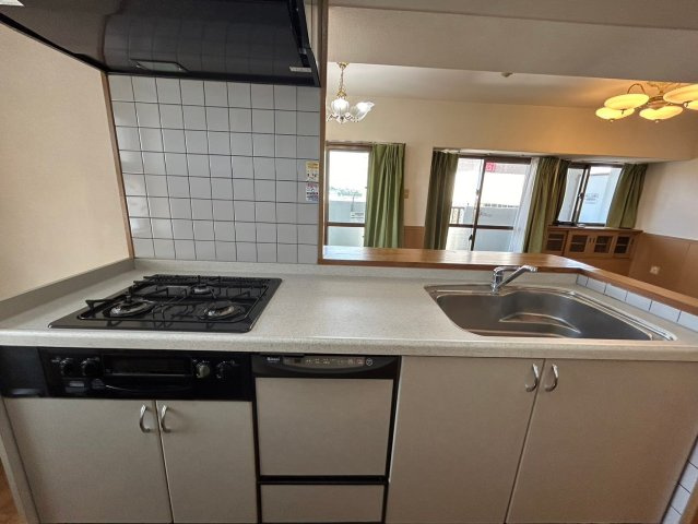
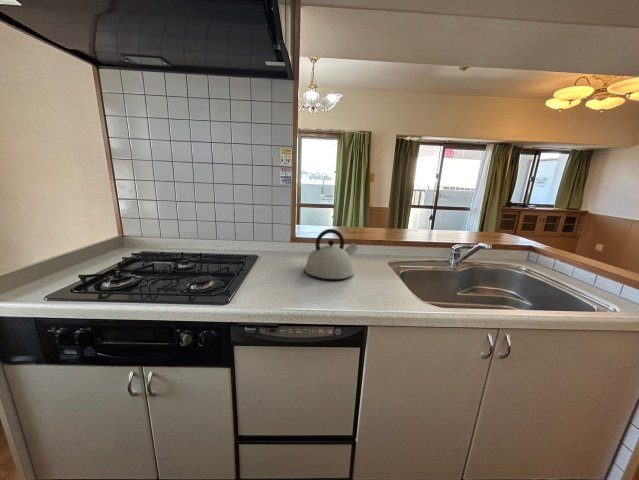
+ kettle [304,228,359,280]
